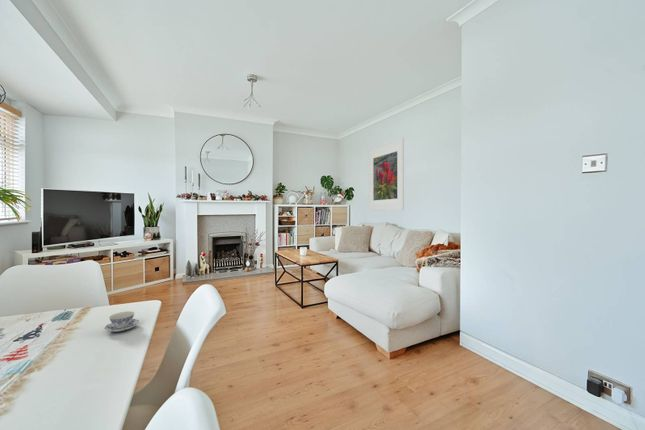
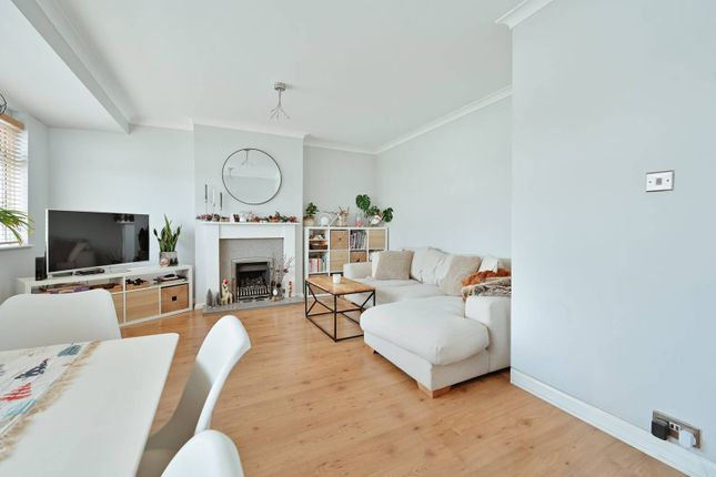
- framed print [368,137,405,212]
- chinaware [104,311,140,333]
